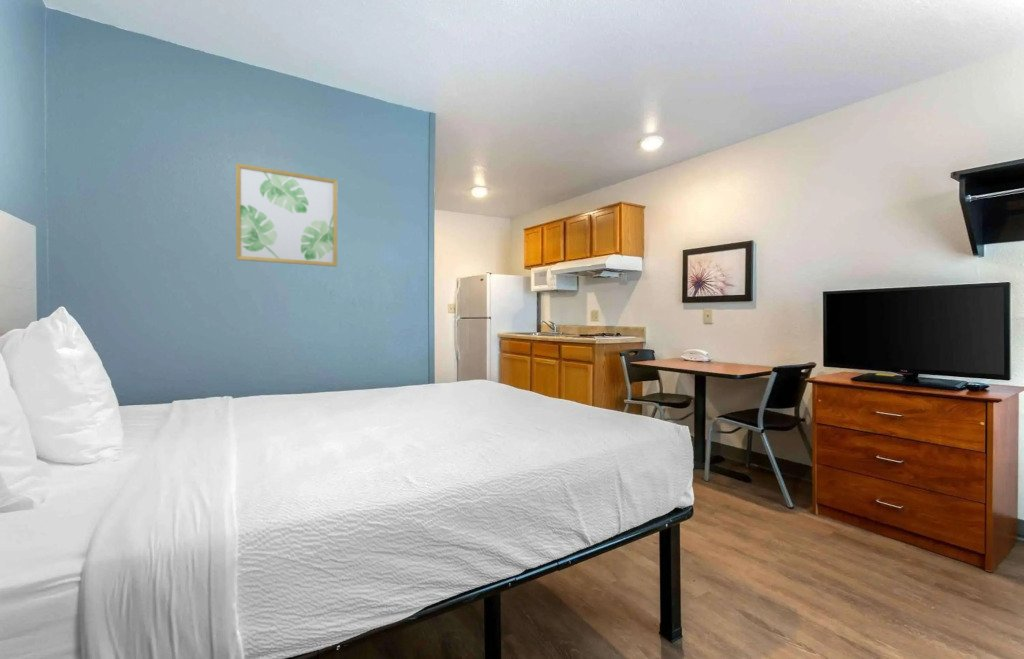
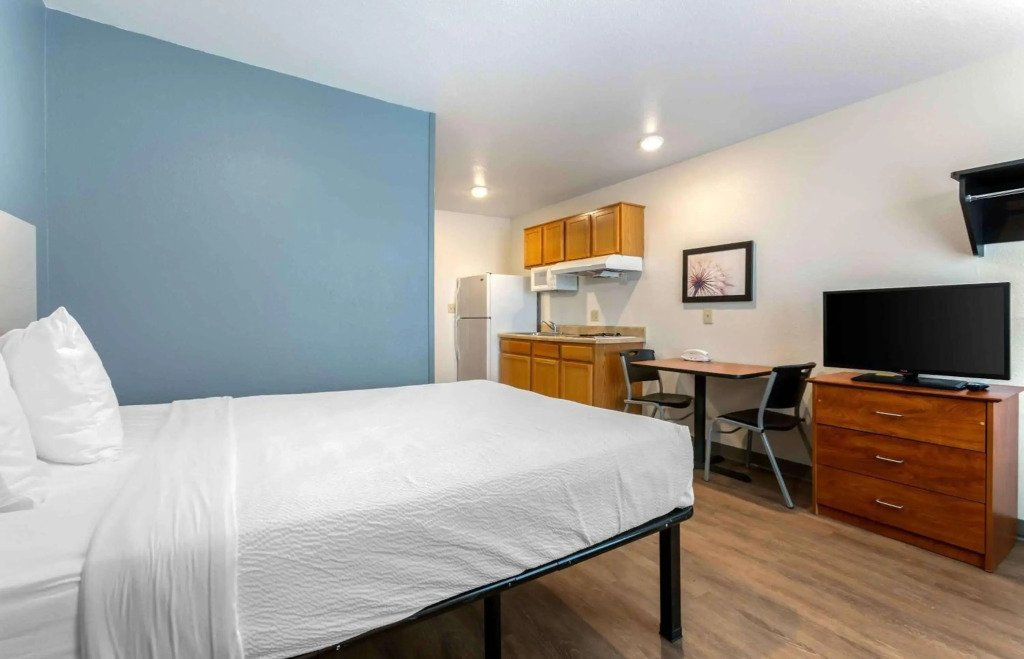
- wall art [235,162,338,268]
